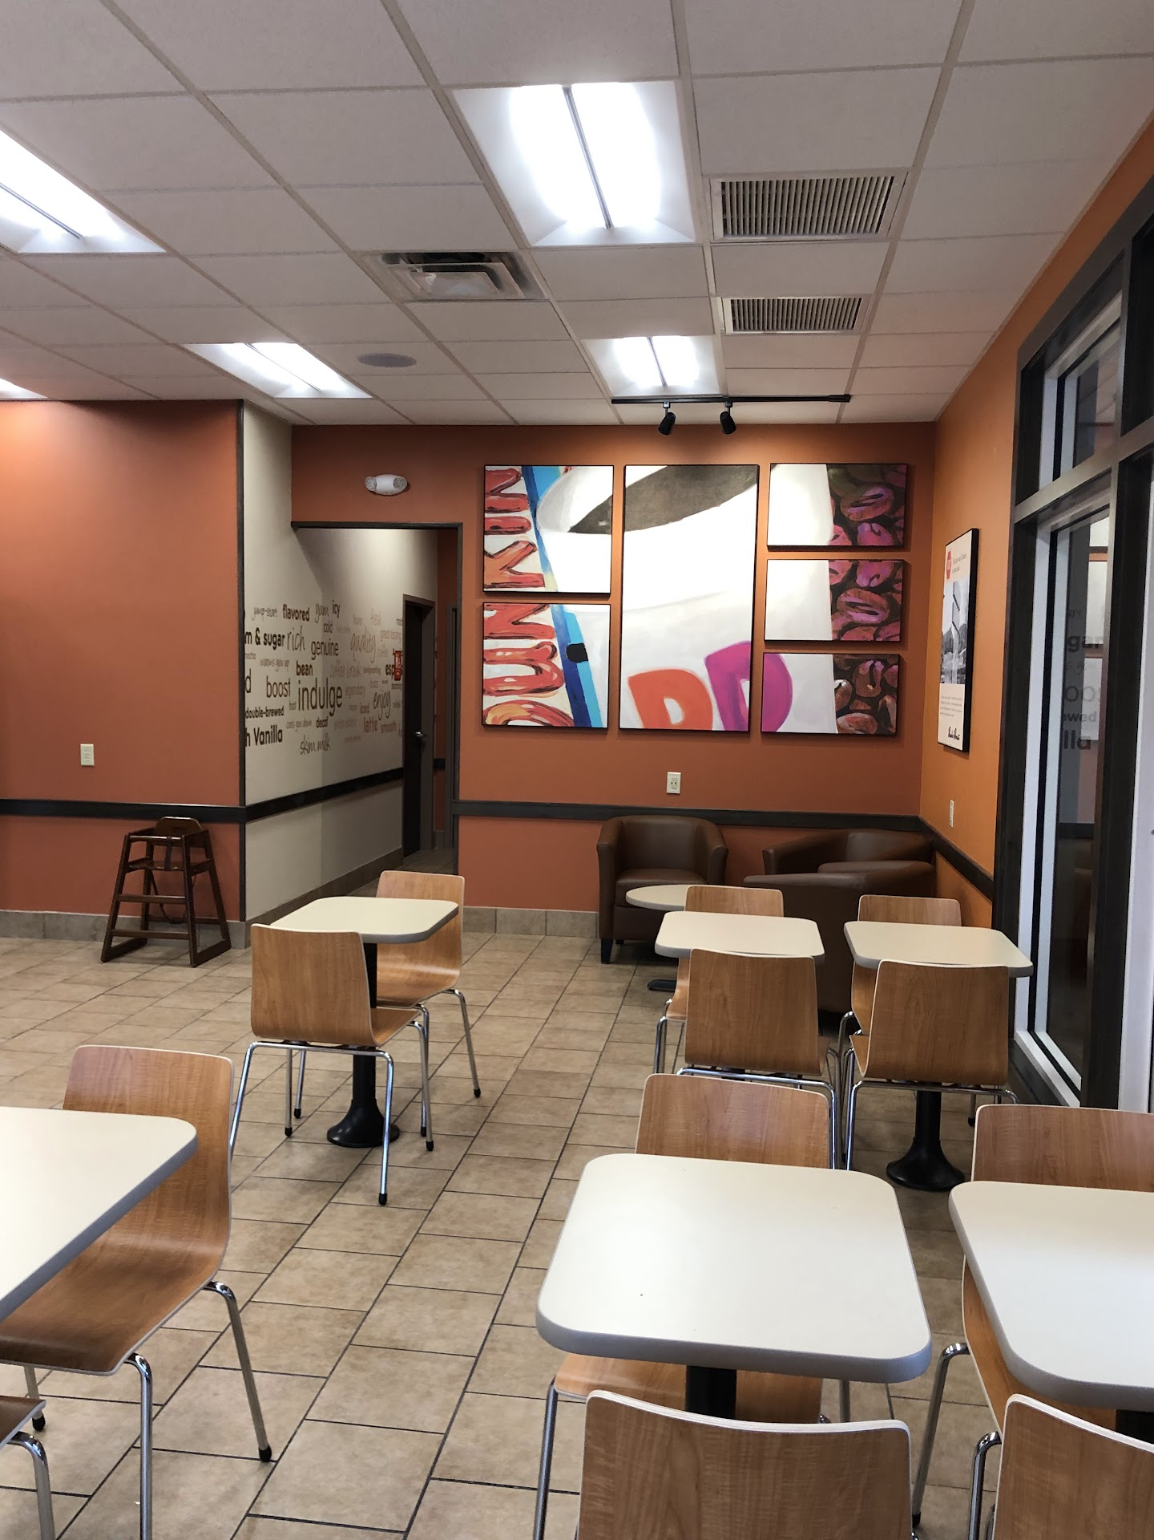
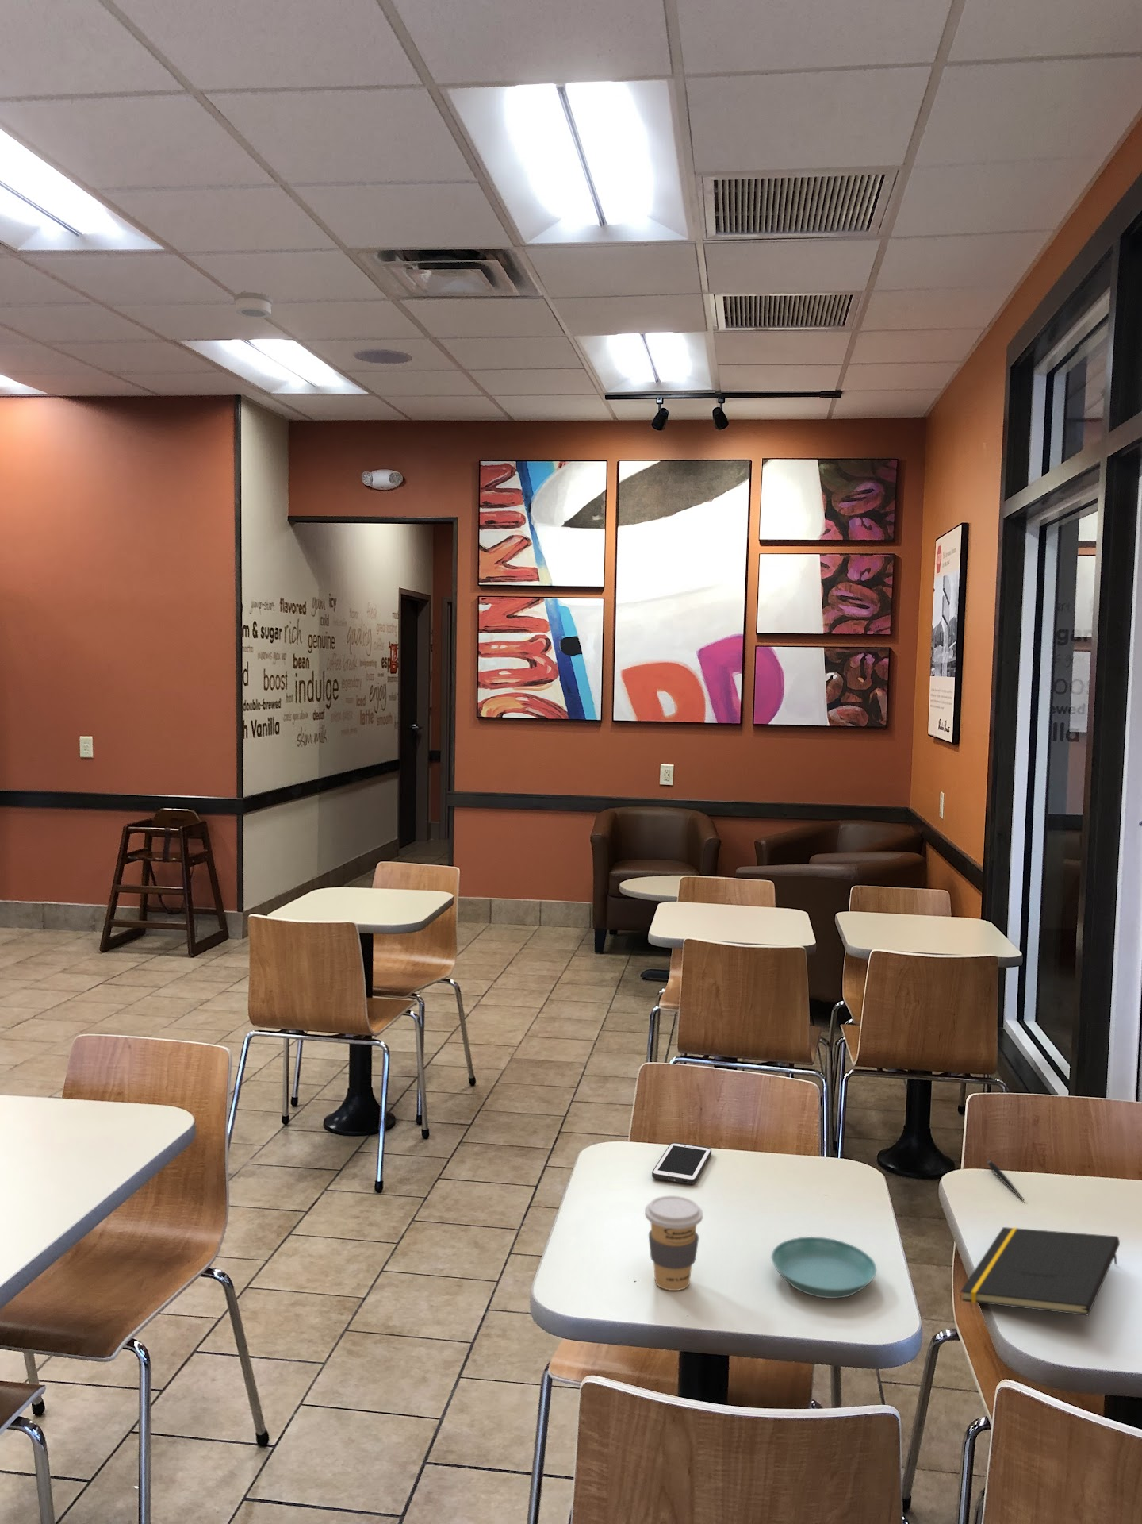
+ smoke detector [233,289,274,319]
+ coffee cup [644,1194,703,1291]
+ cell phone [651,1141,713,1186]
+ notepad [960,1226,1120,1316]
+ pen [986,1159,1024,1201]
+ saucer [771,1236,877,1300]
